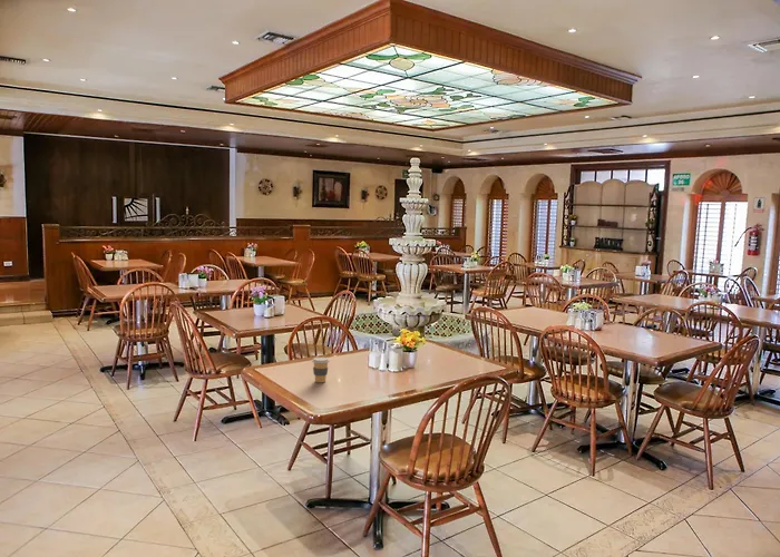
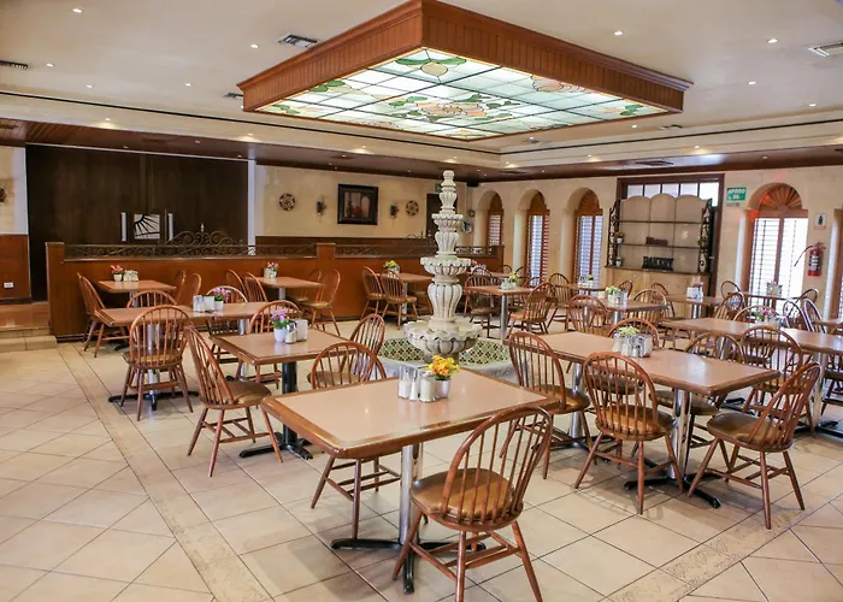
- coffee cup [311,356,331,383]
